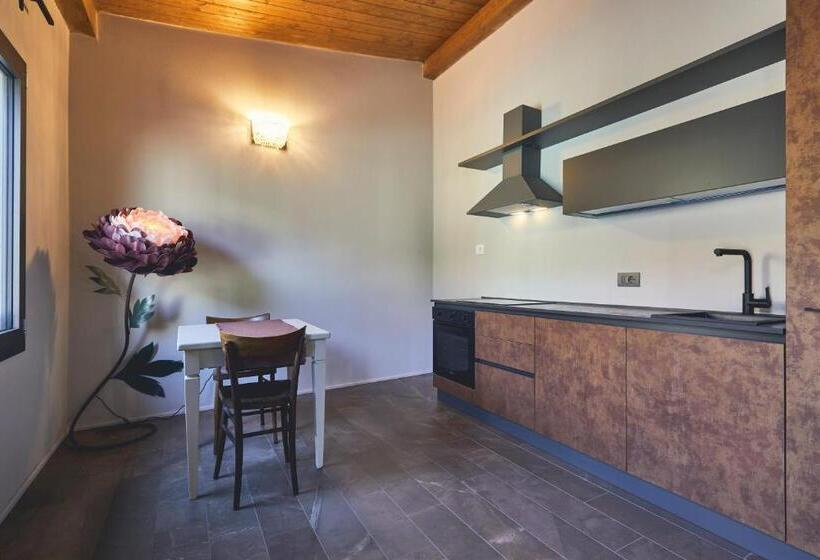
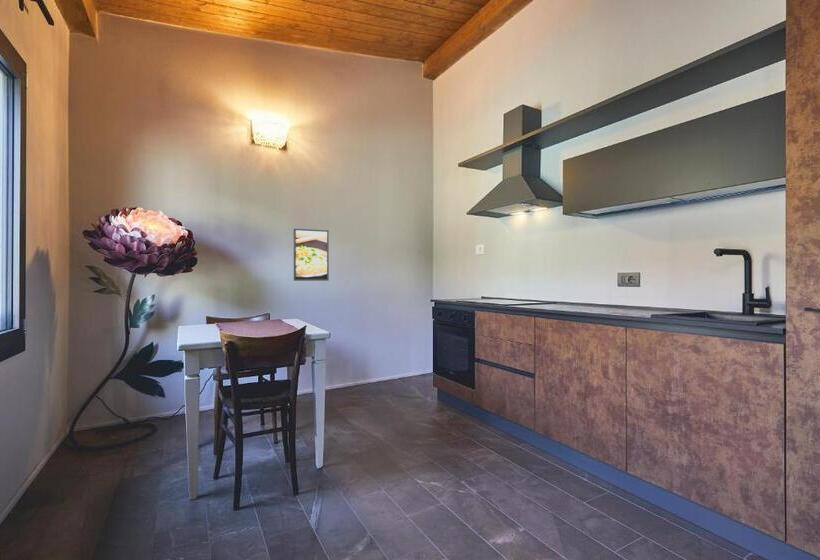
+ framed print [293,228,330,282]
